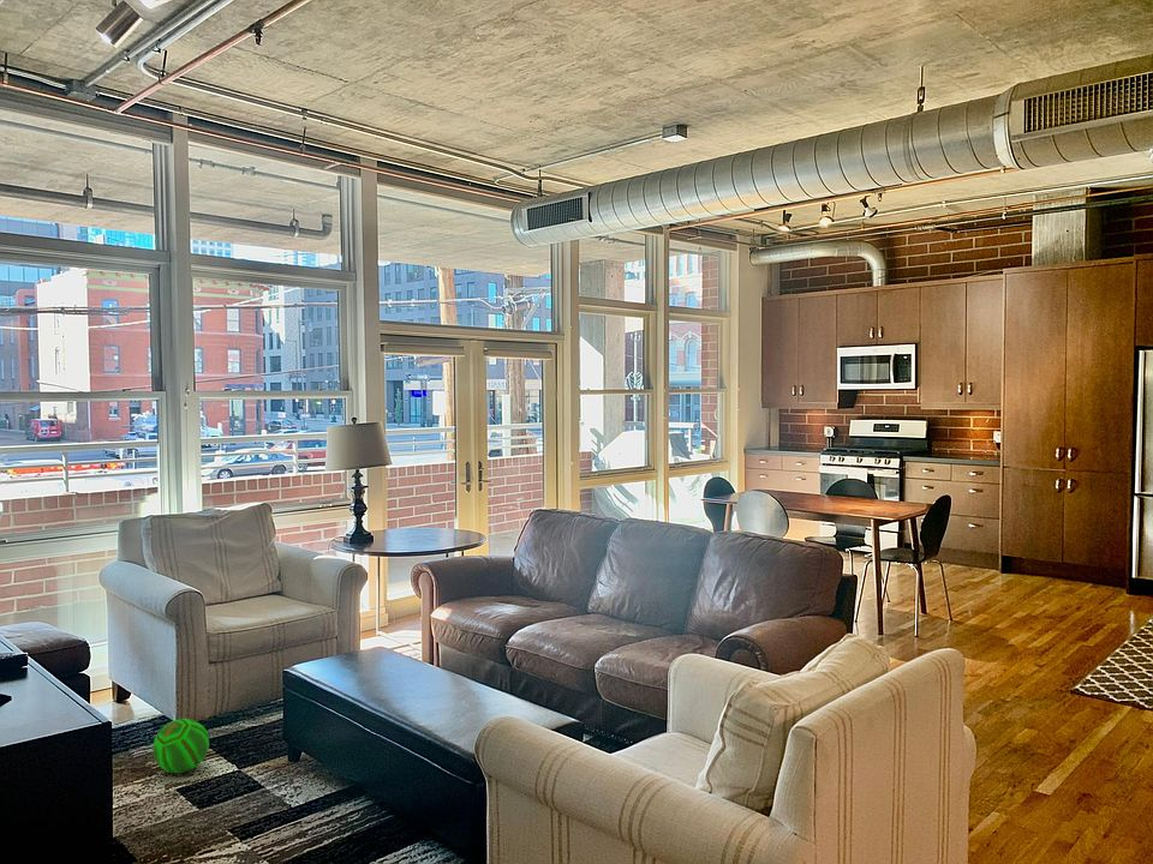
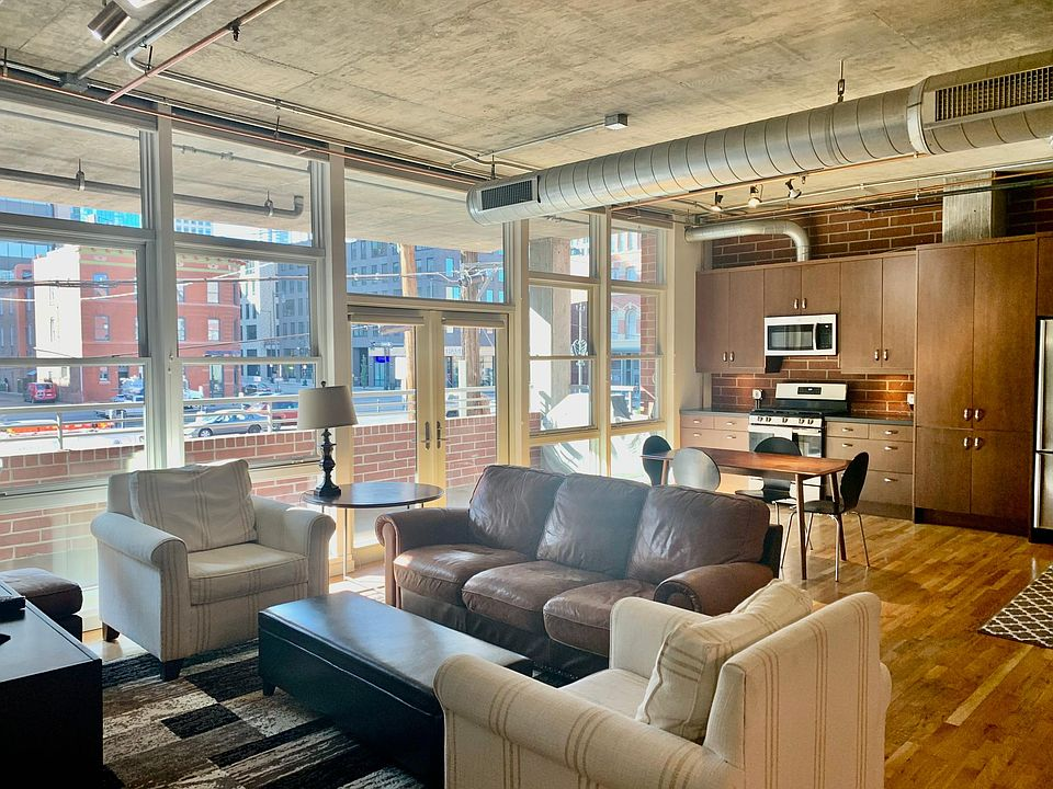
- ball [151,718,210,774]
